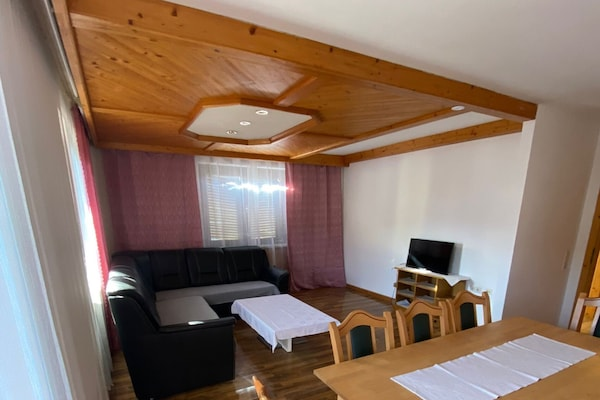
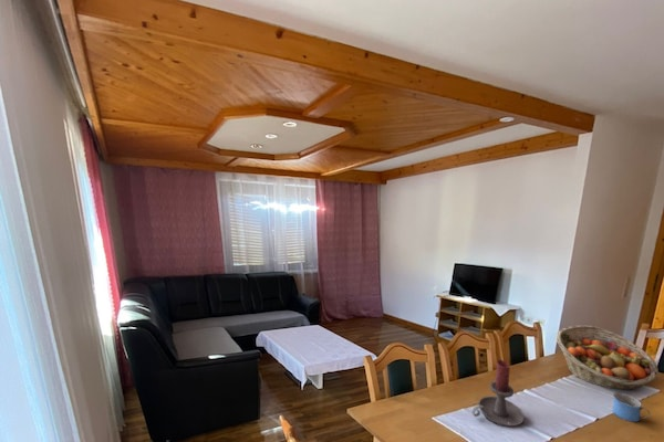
+ candle holder [471,359,525,428]
+ fruit basket [556,324,660,390]
+ mug [612,391,651,423]
